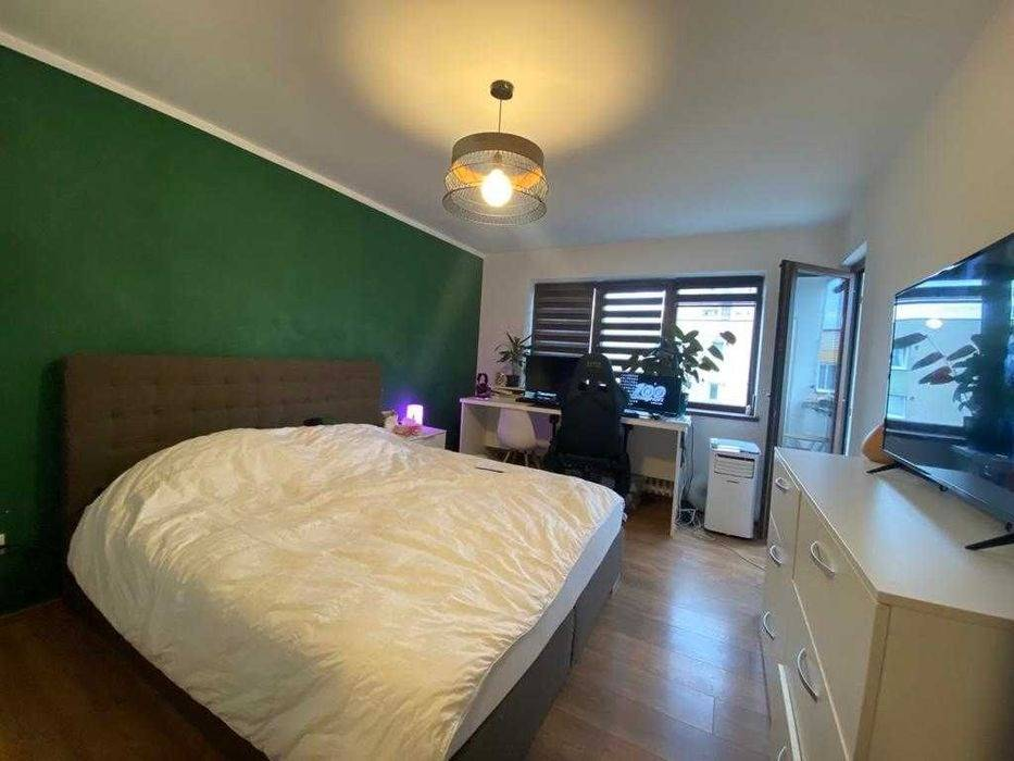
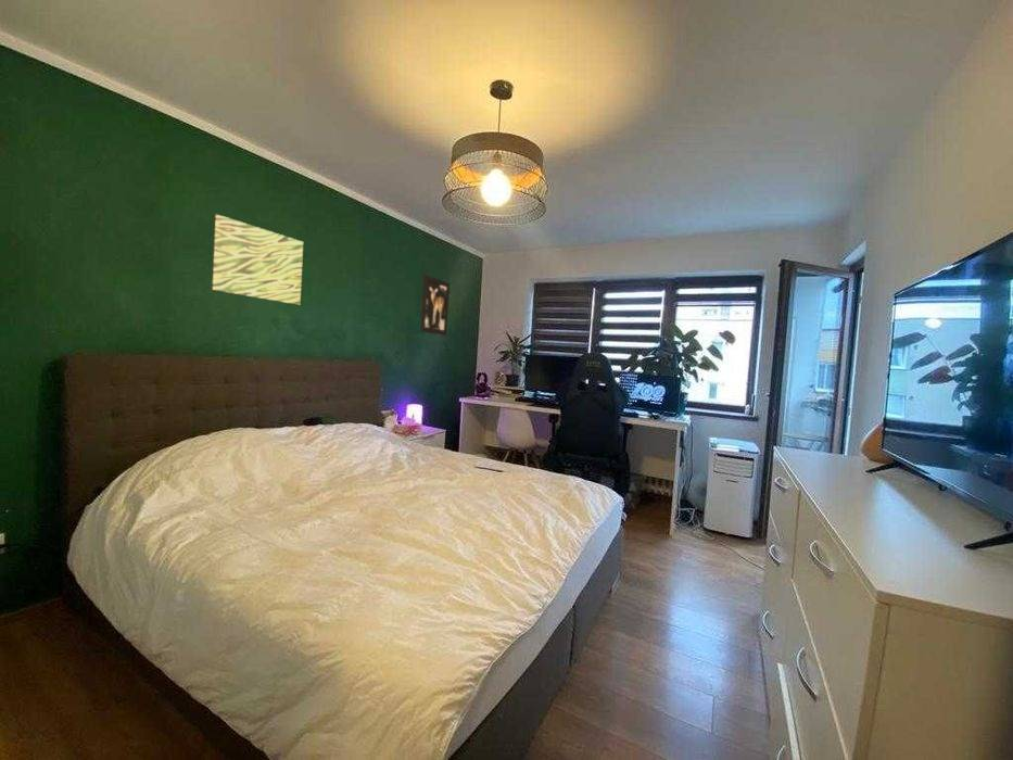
+ wall art [211,213,304,306]
+ wall art [420,274,451,337]
